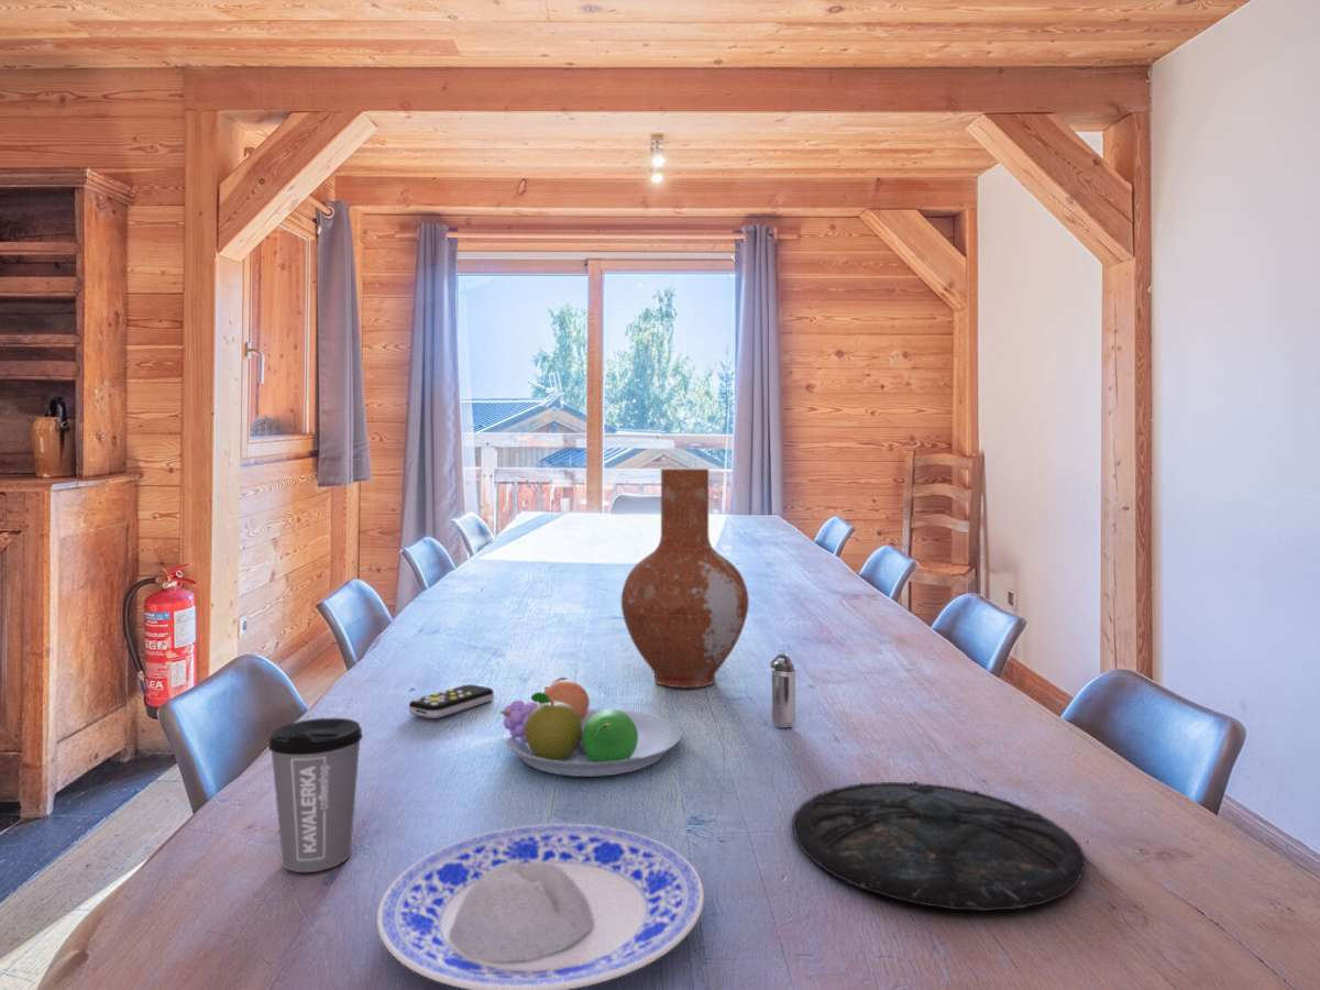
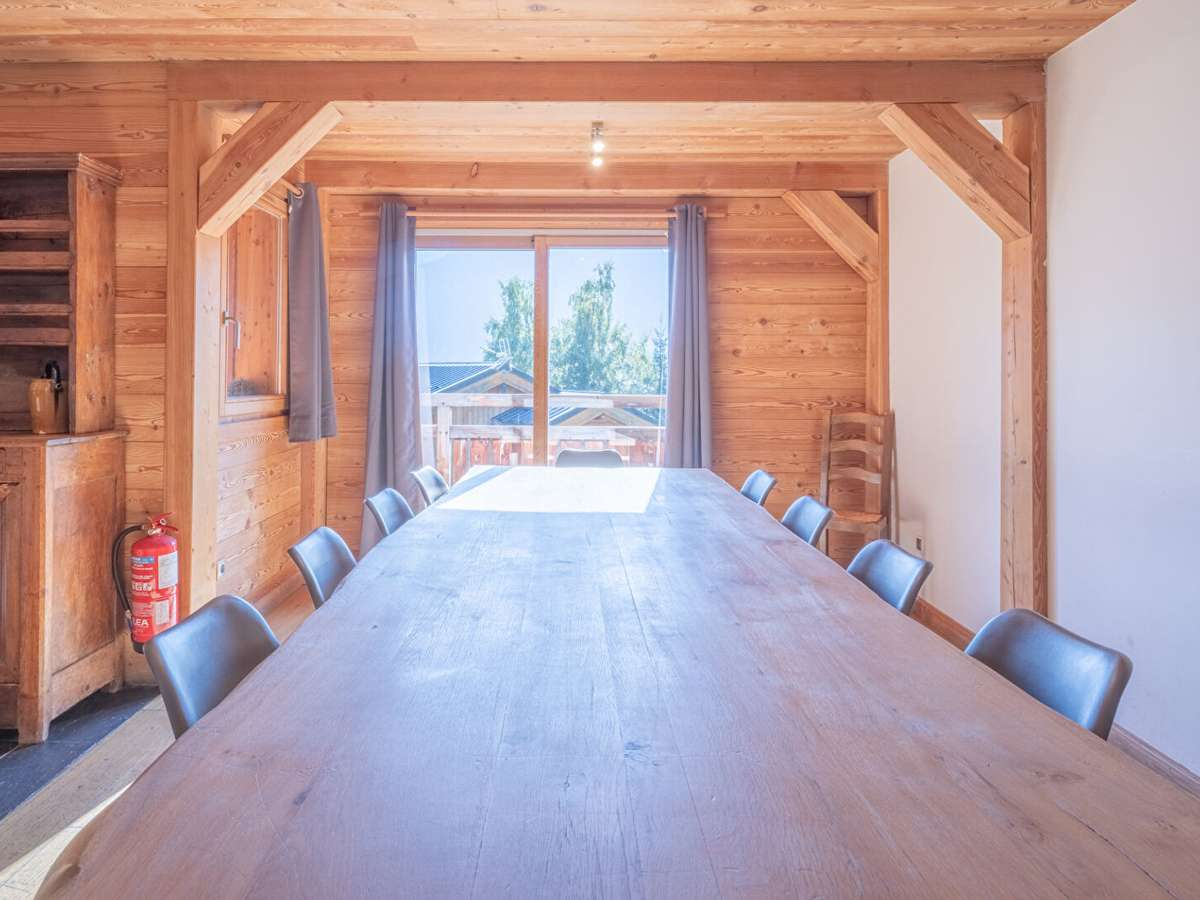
- plate [376,823,705,990]
- shaker [770,652,798,728]
- plate [791,780,1087,912]
- coffee cup [267,717,364,873]
- remote control [408,683,495,719]
- vase [620,468,750,689]
- fruit bowl [499,676,683,778]
